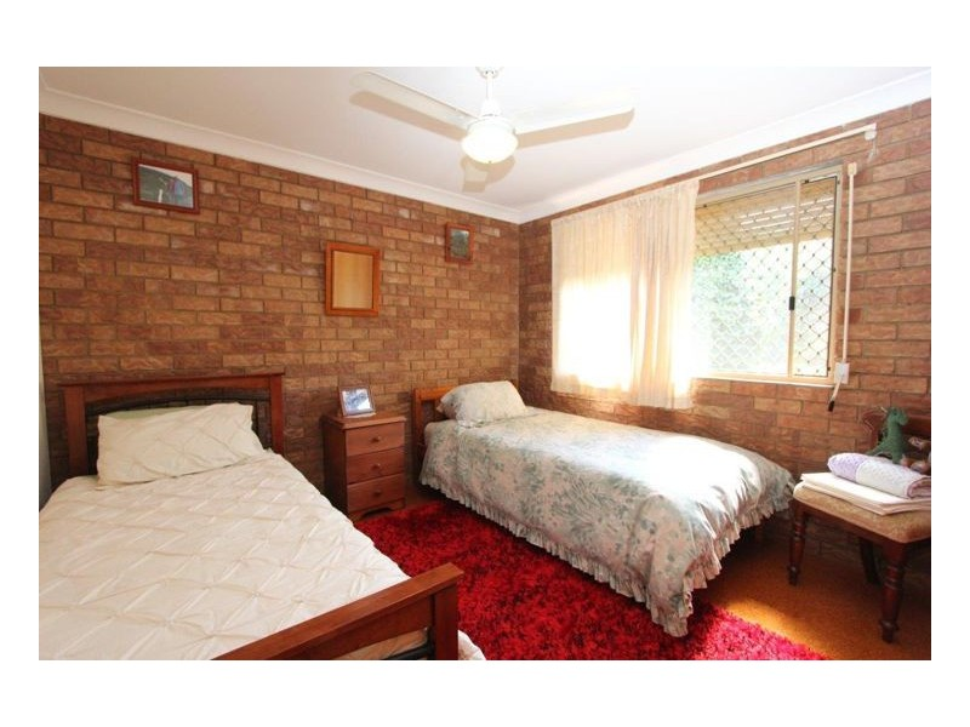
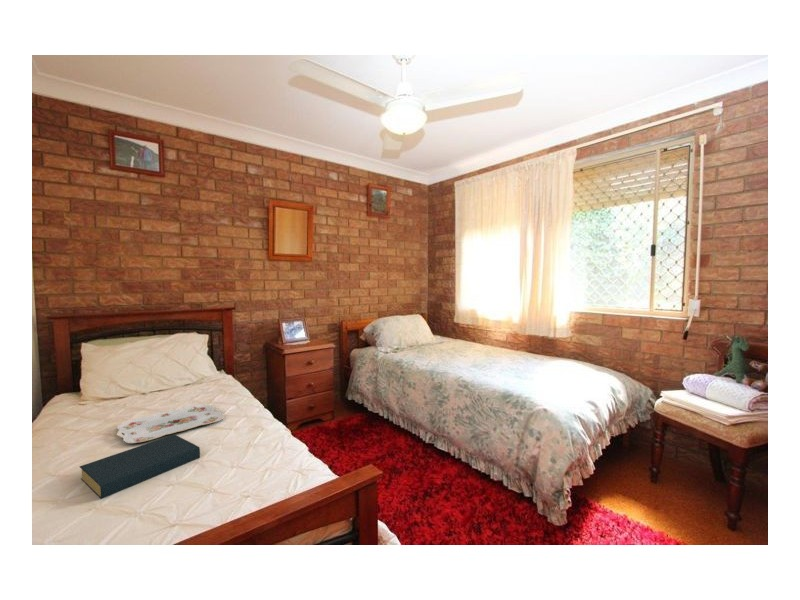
+ hardback book [79,433,201,500]
+ serving tray [116,403,226,444]
